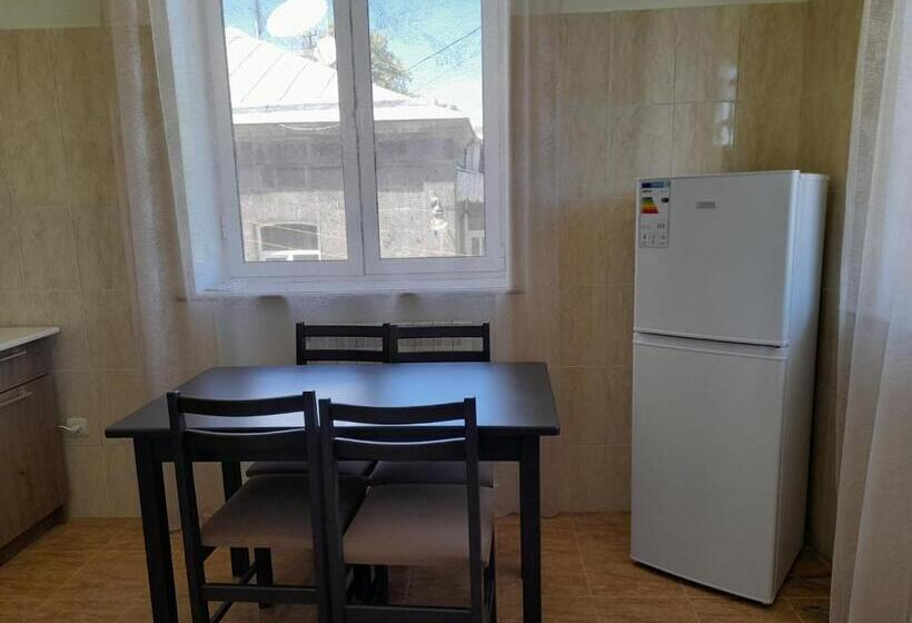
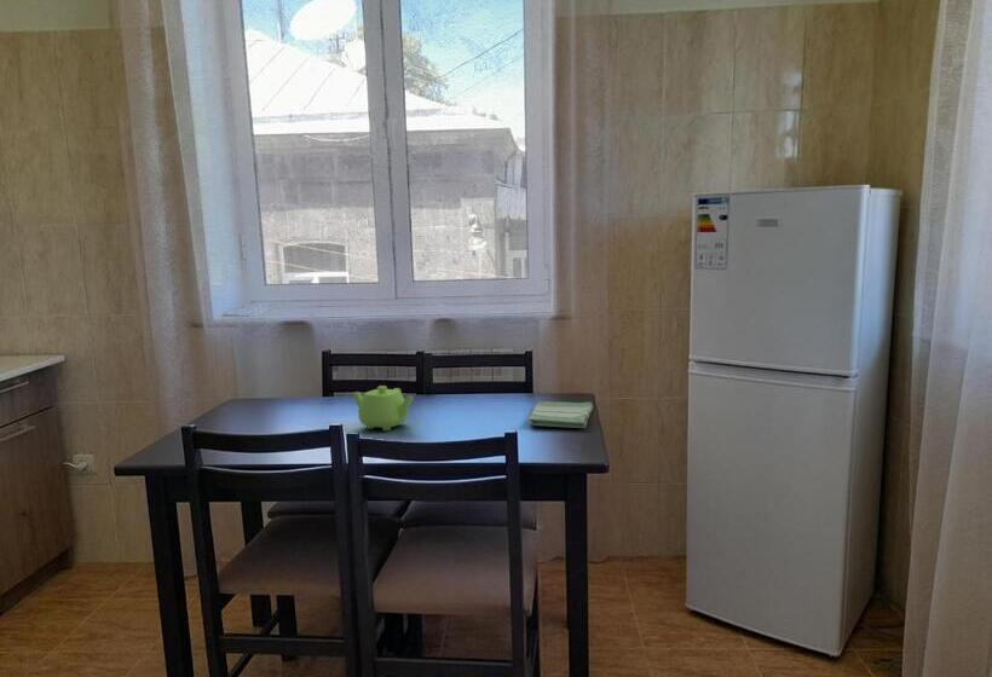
+ teapot [352,384,415,432]
+ dish towel [526,400,594,429]
